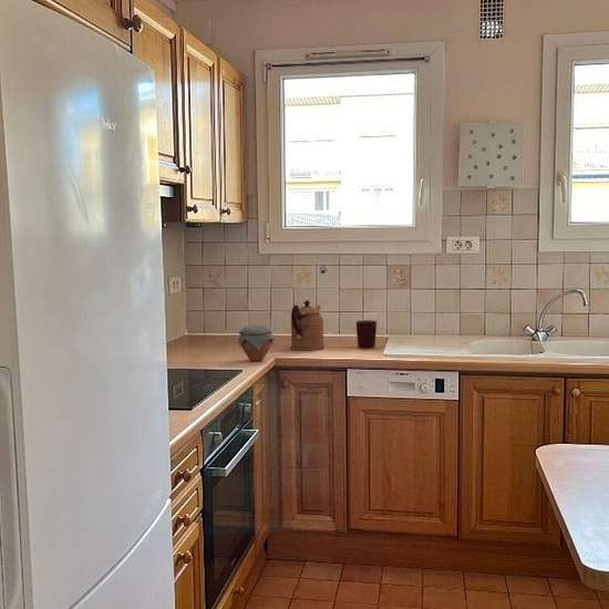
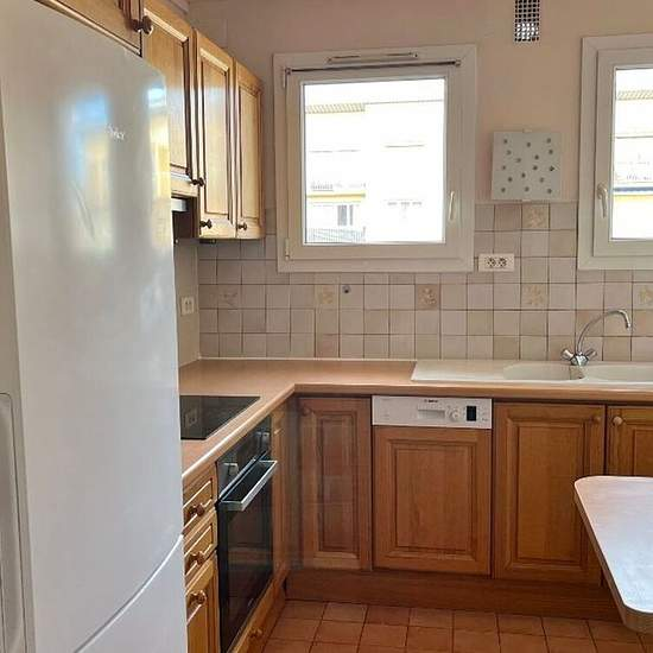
- mug [355,319,378,349]
- coffeepot [289,299,326,351]
- jar [237,324,276,362]
